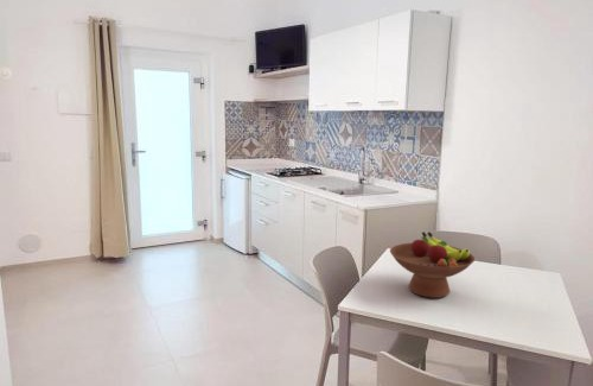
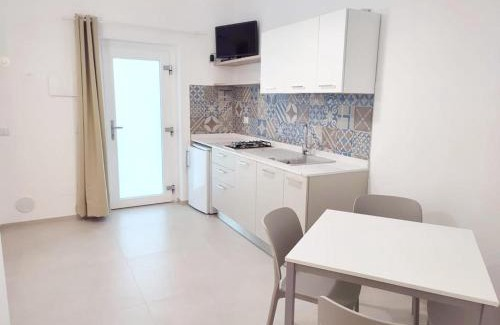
- fruit bowl [389,230,476,299]
